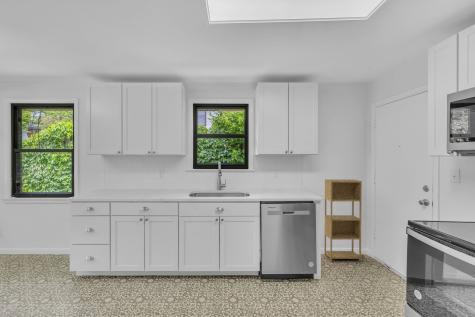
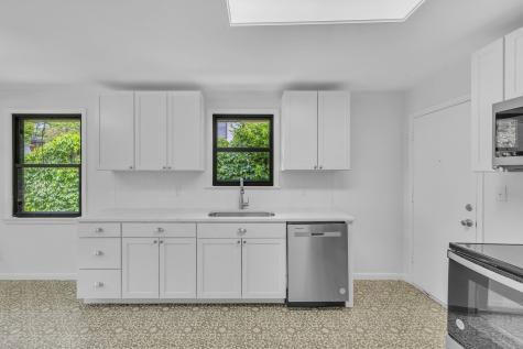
- shelving unit [323,178,363,262]
